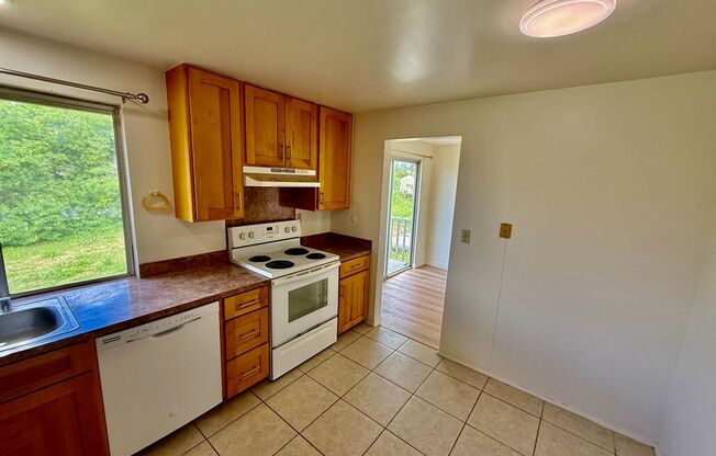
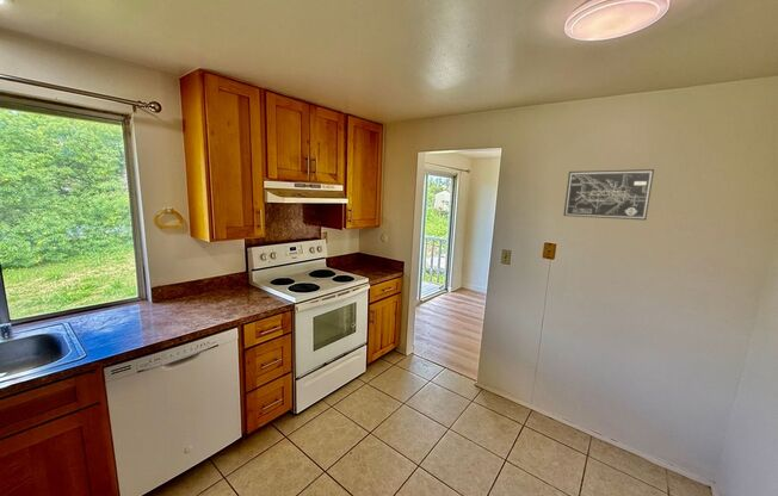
+ wall art [562,168,655,222]
